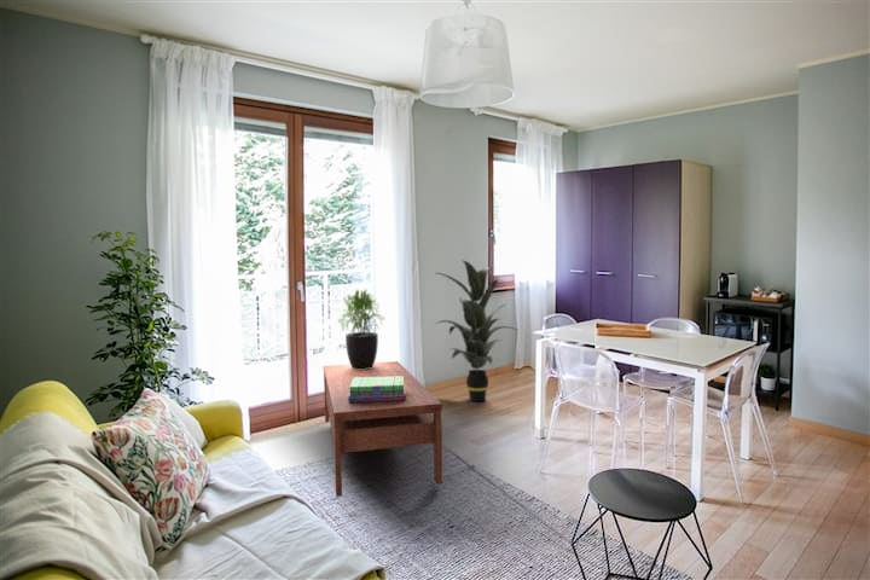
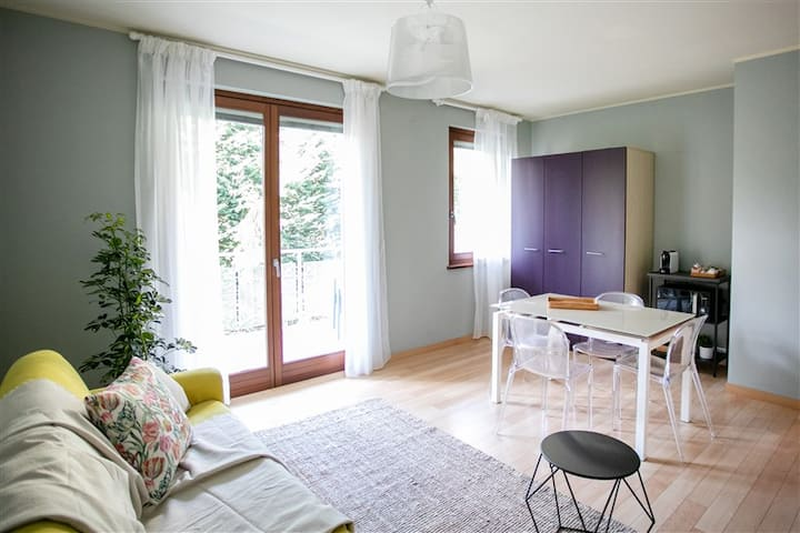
- stack of books [348,376,406,402]
- indoor plant [434,259,518,402]
- potted plant [335,289,385,370]
- coffee table [323,360,443,498]
